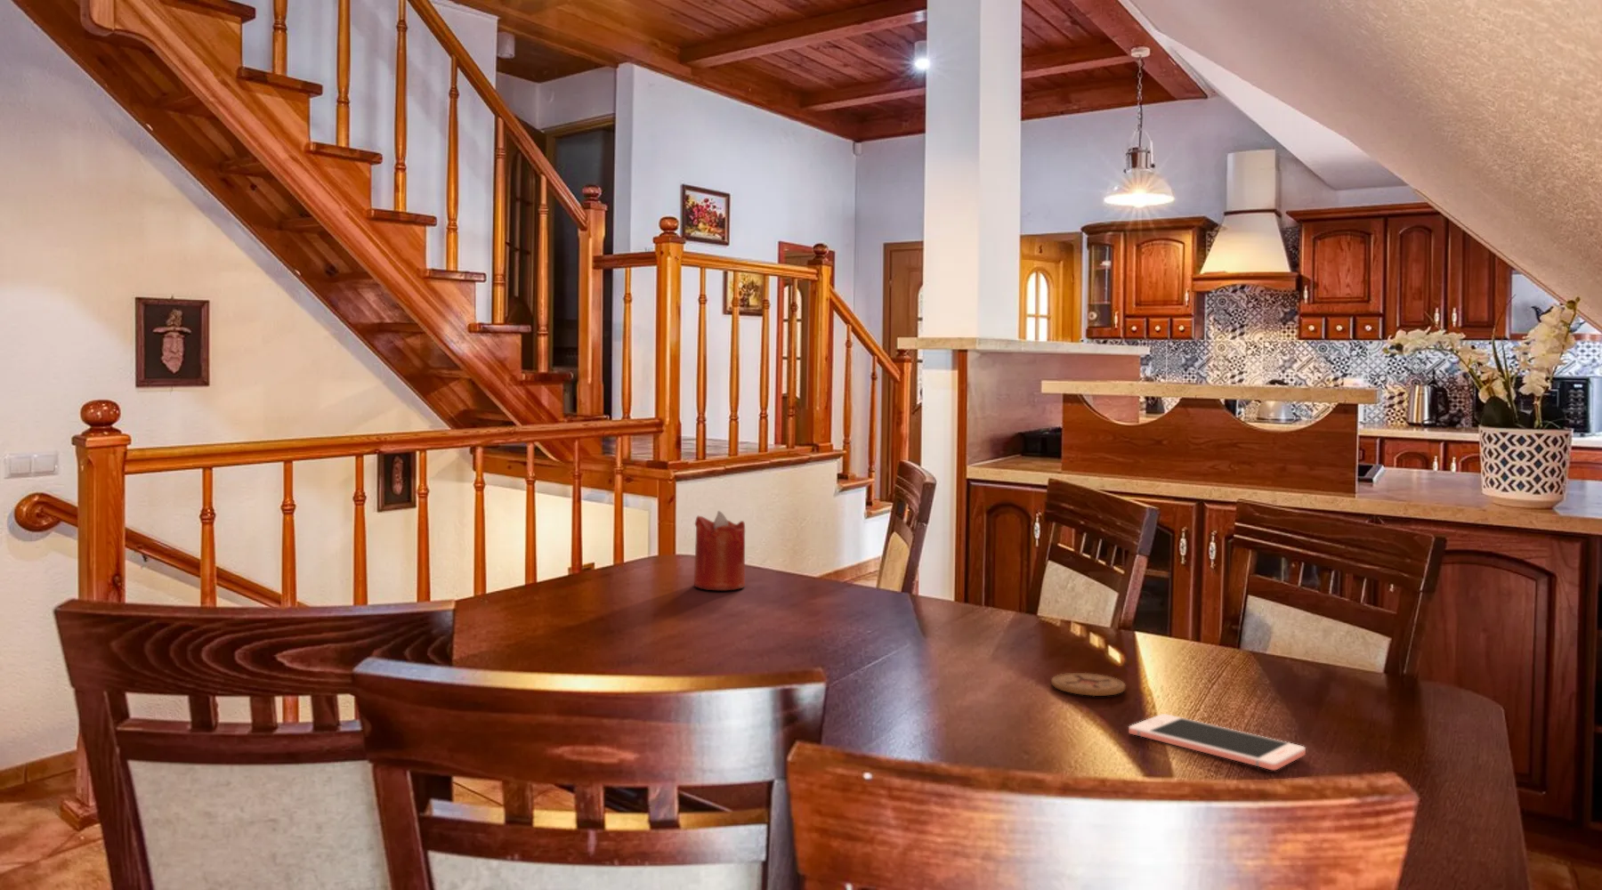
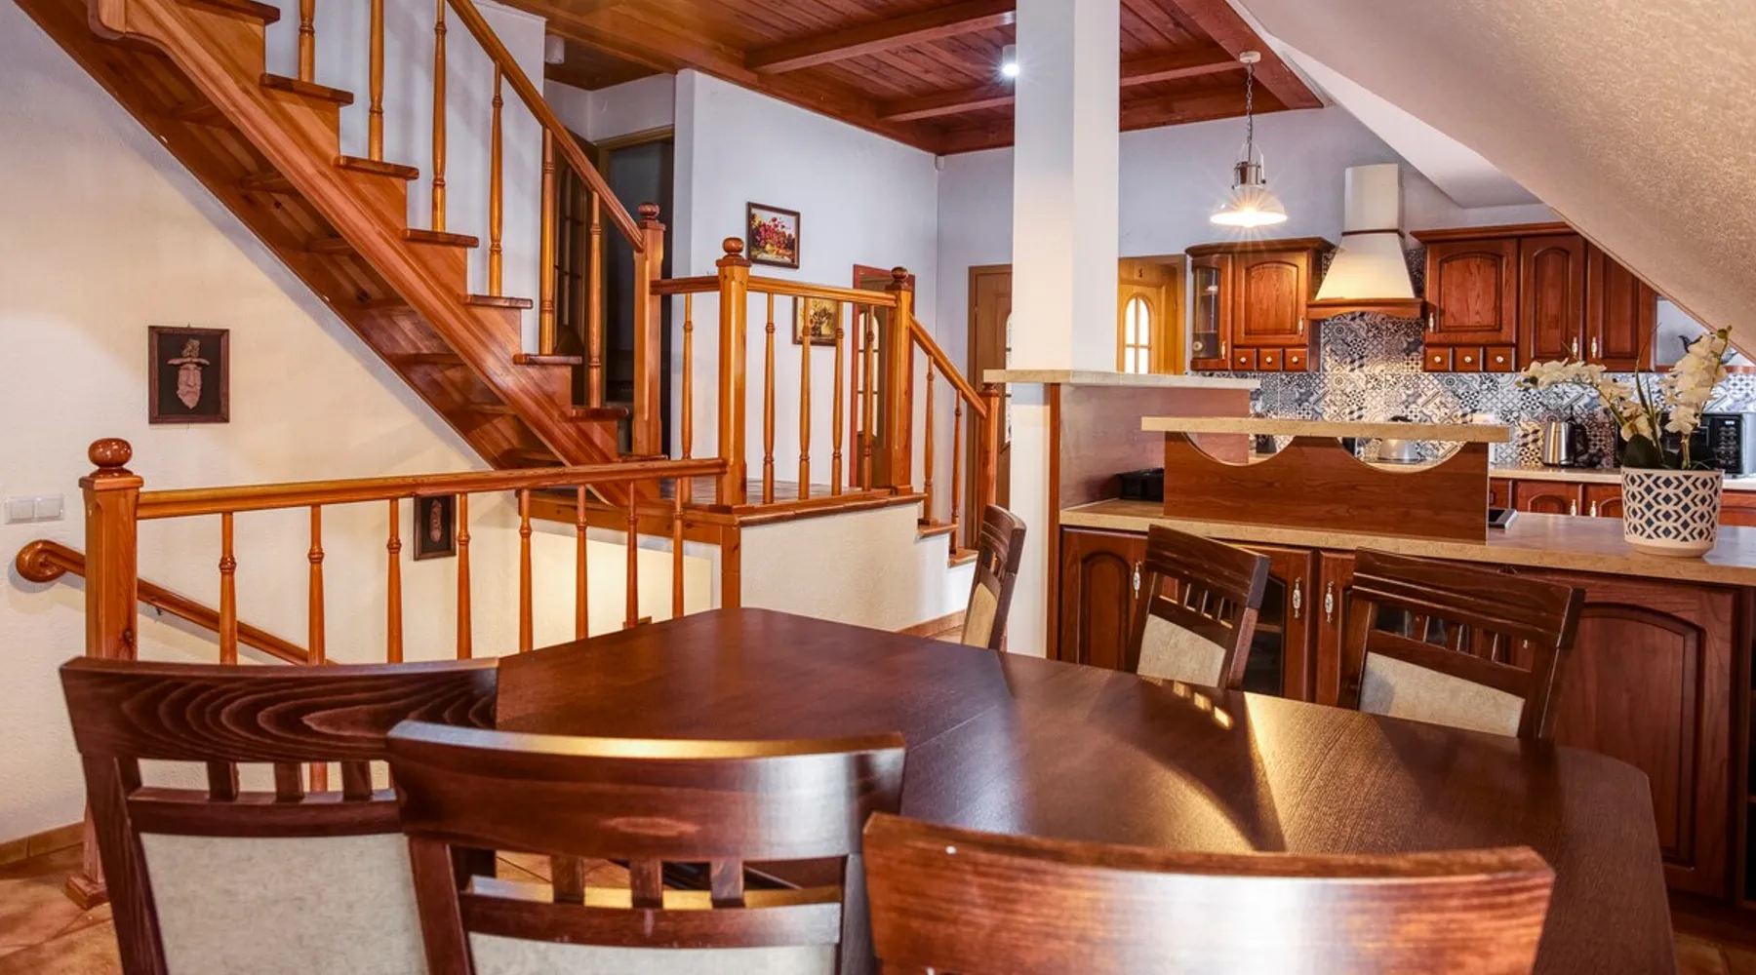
- candle [694,510,746,591]
- cell phone [1128,712,1306,771]
- coaster [1050,672,1125,697]
